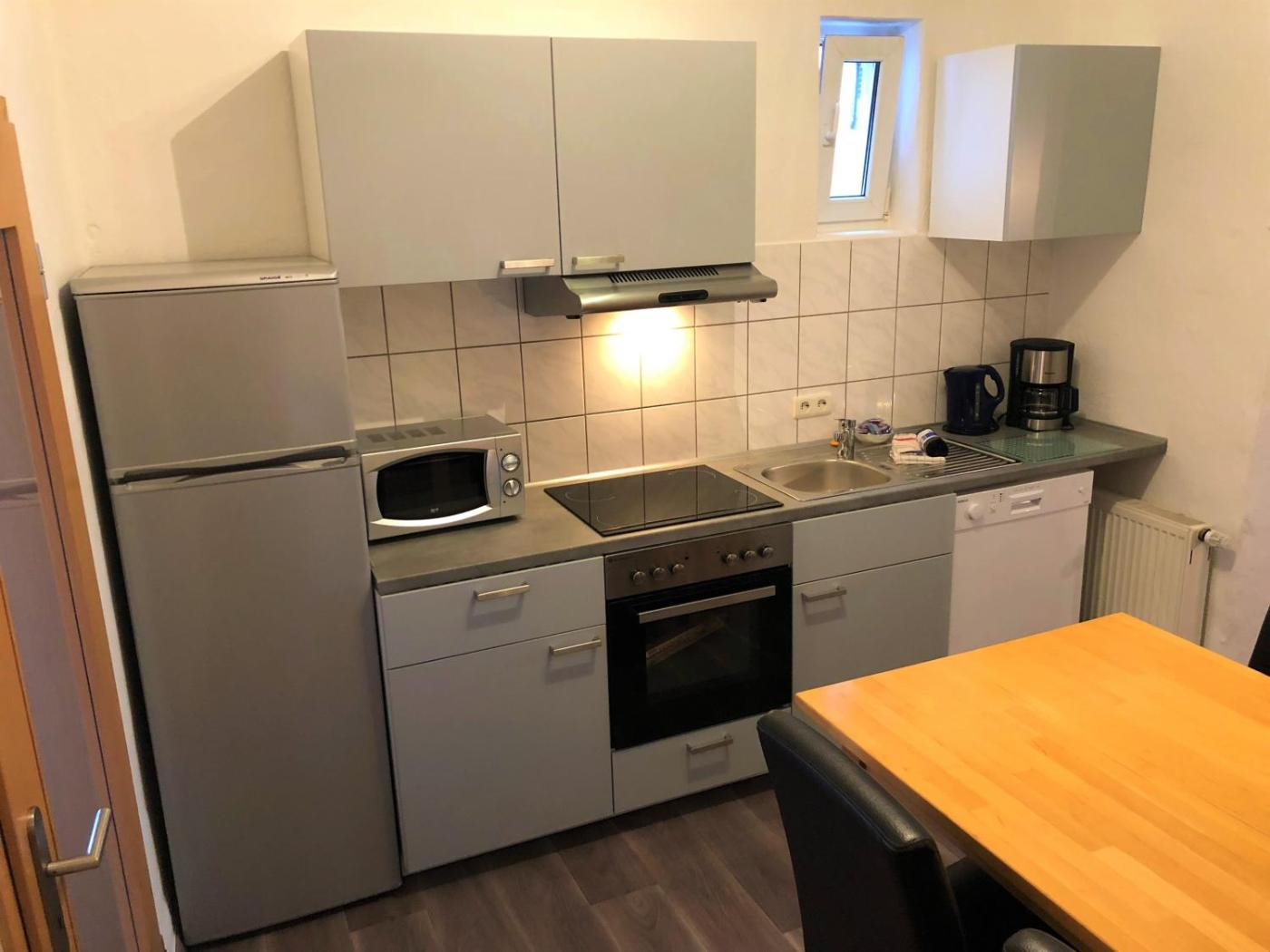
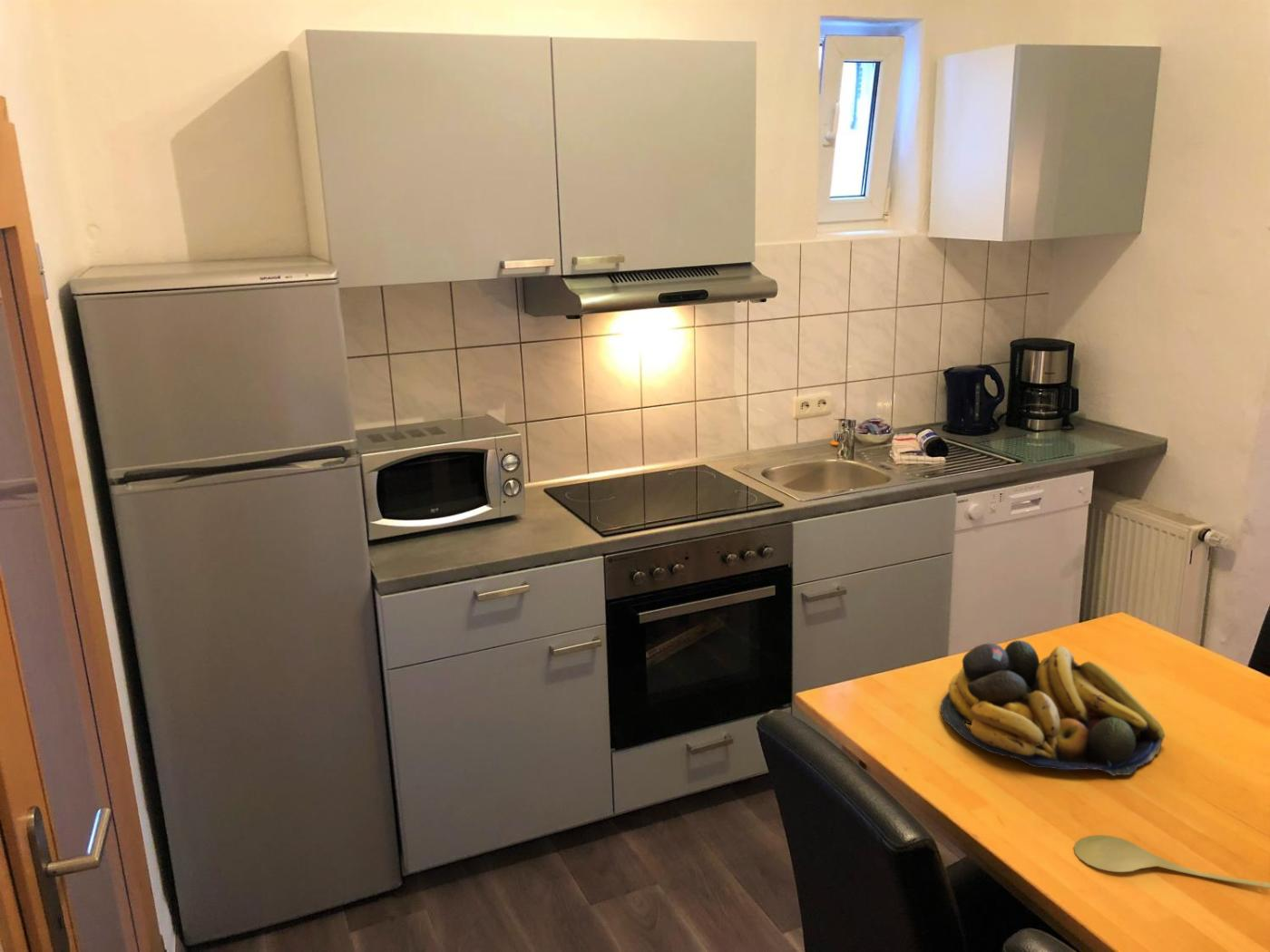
+ spoon [1073,834,1270,890]
+ fruit bowl [940,639,1166,777]
